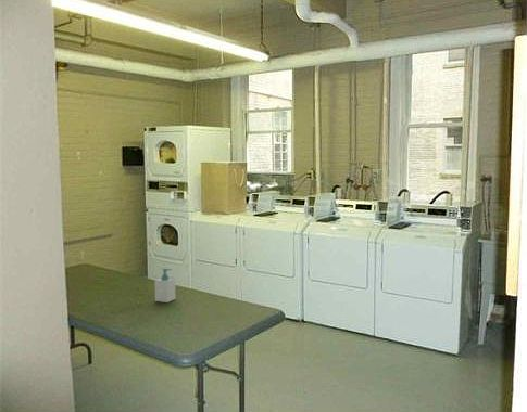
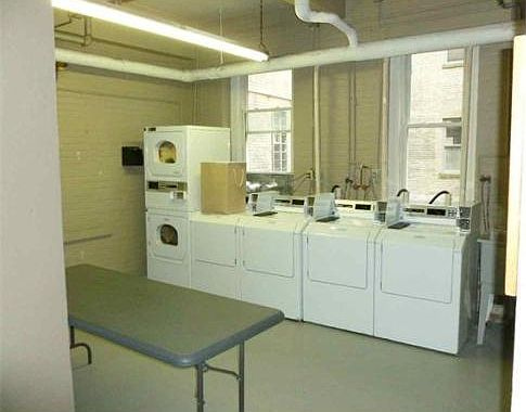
- soap bottle [153,267,177,304]
